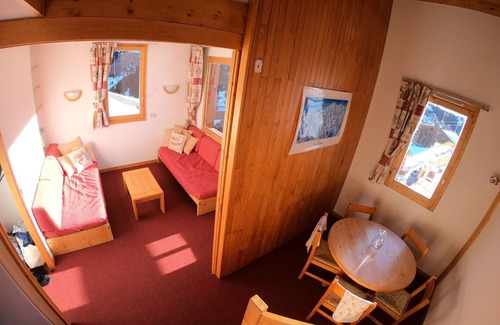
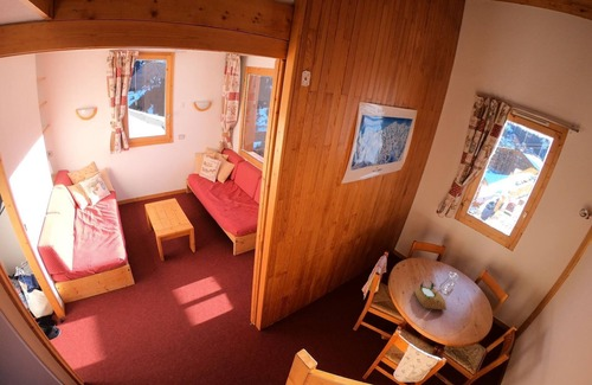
+ succulent planter [413,280,448,312]
